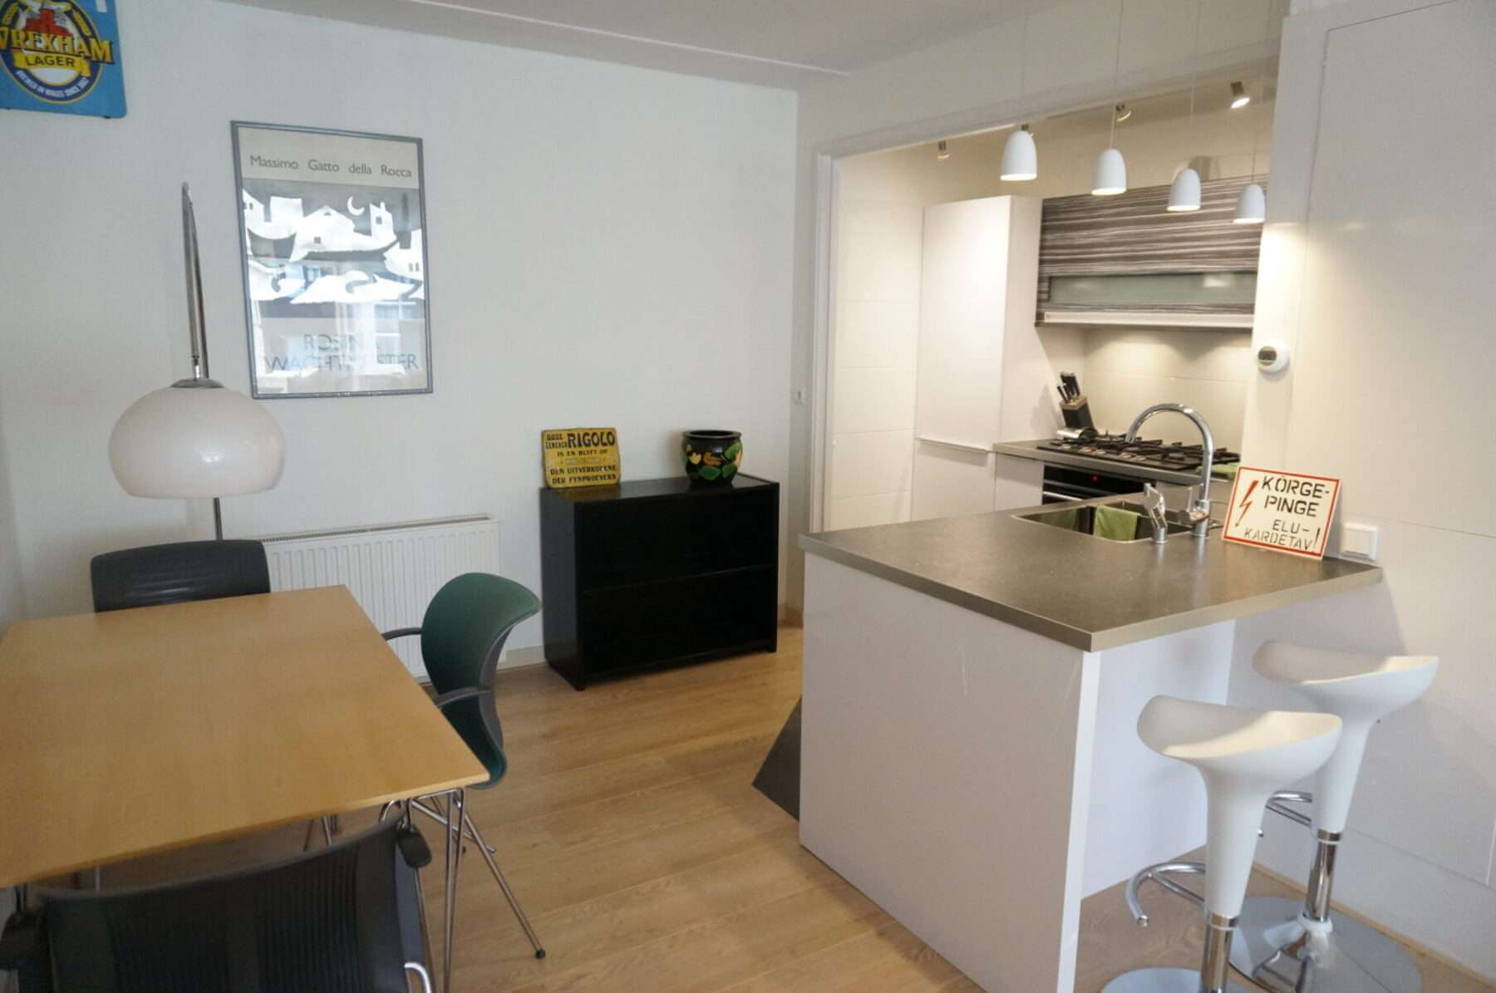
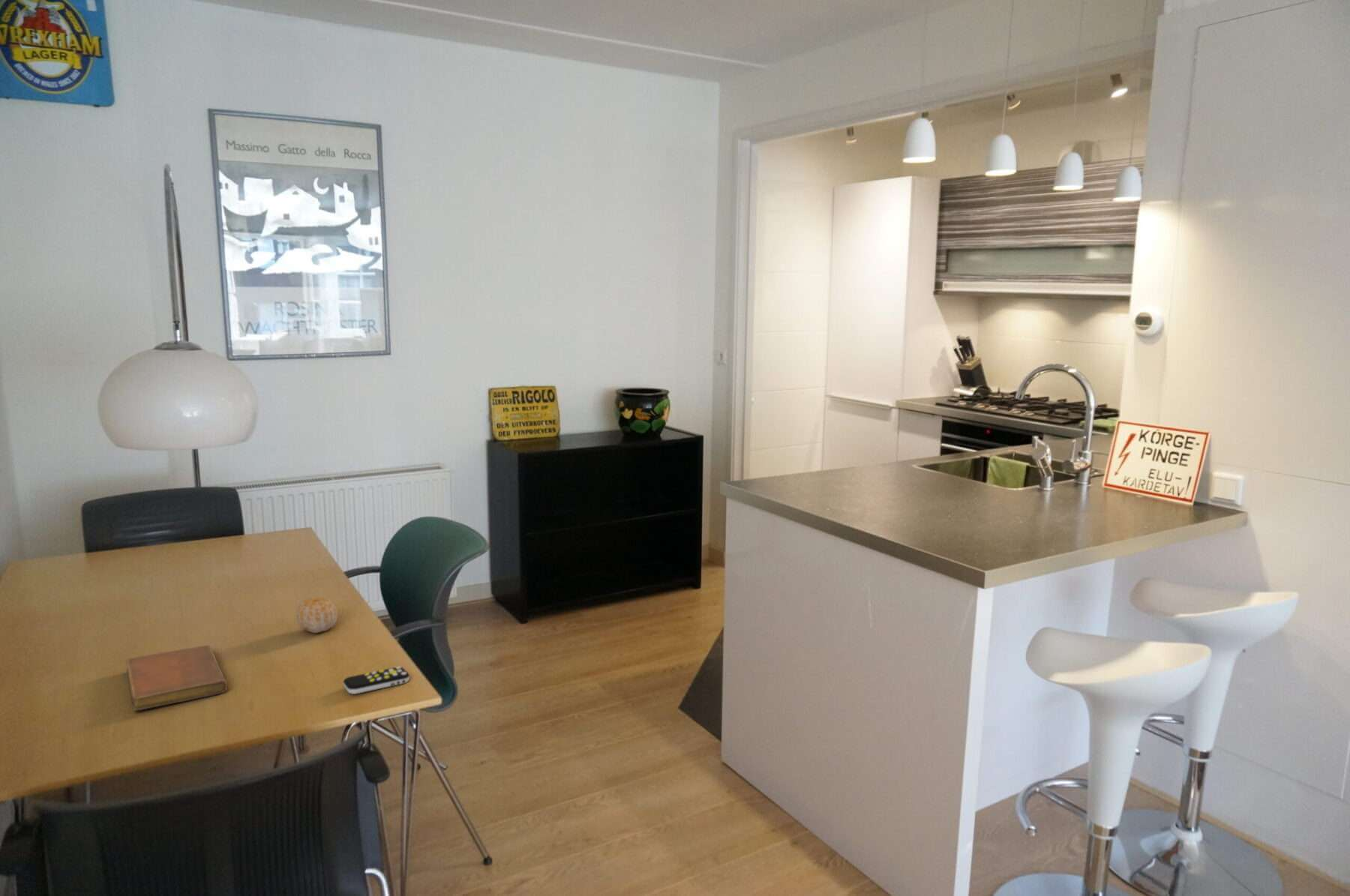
+ fruit [296,597,338,634]
+ remote control [343,666,410,695]
+ notebook [125,645,228,712]
